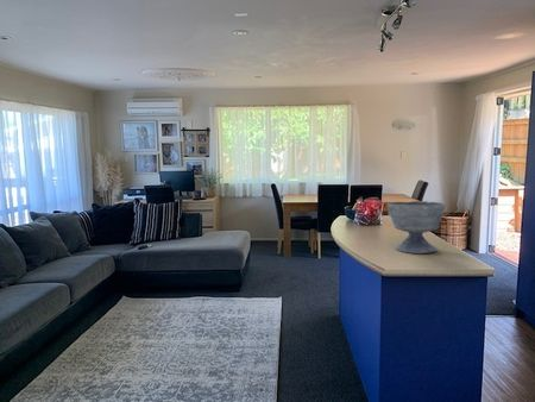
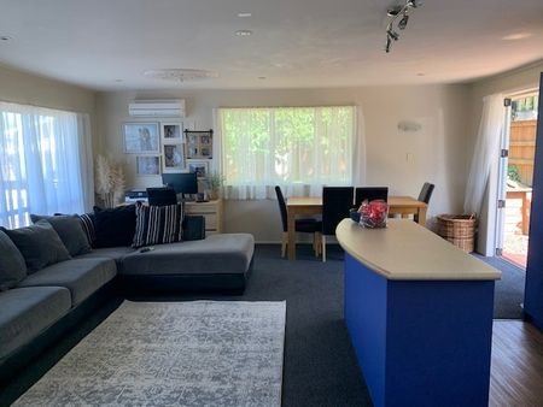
- bowl [386,200,447,255]
